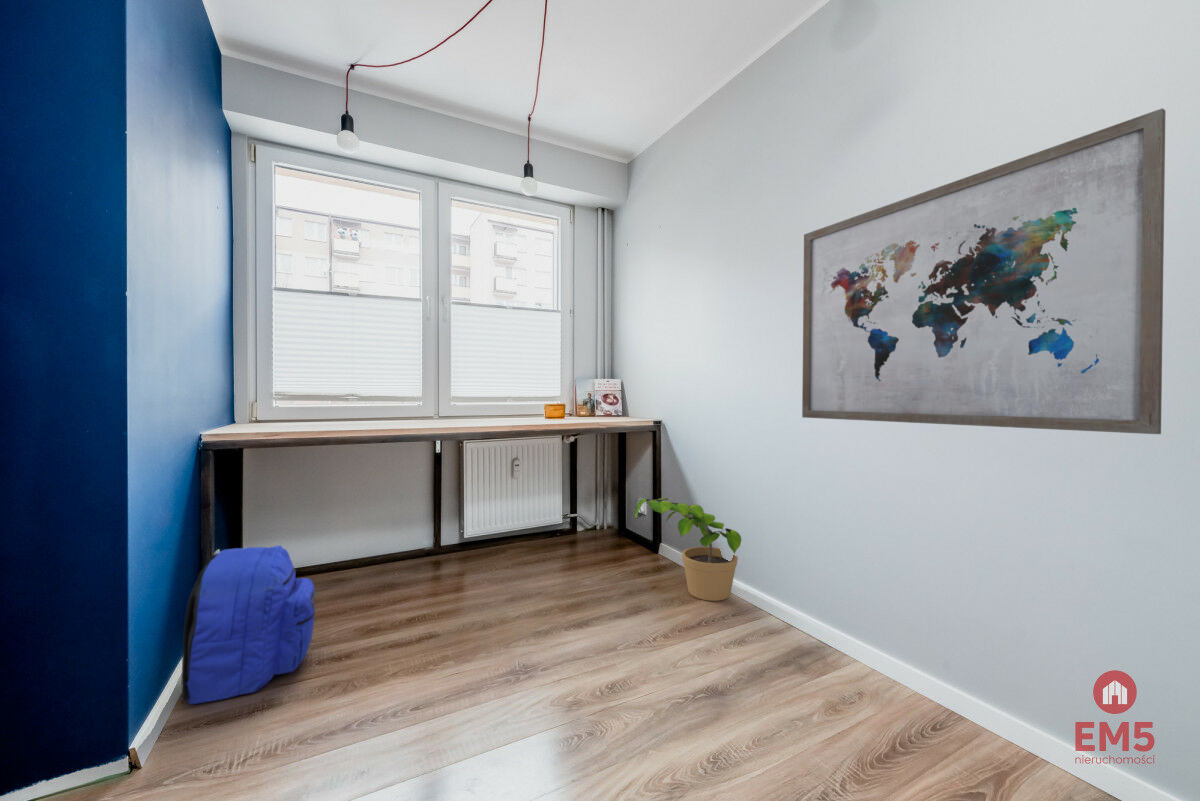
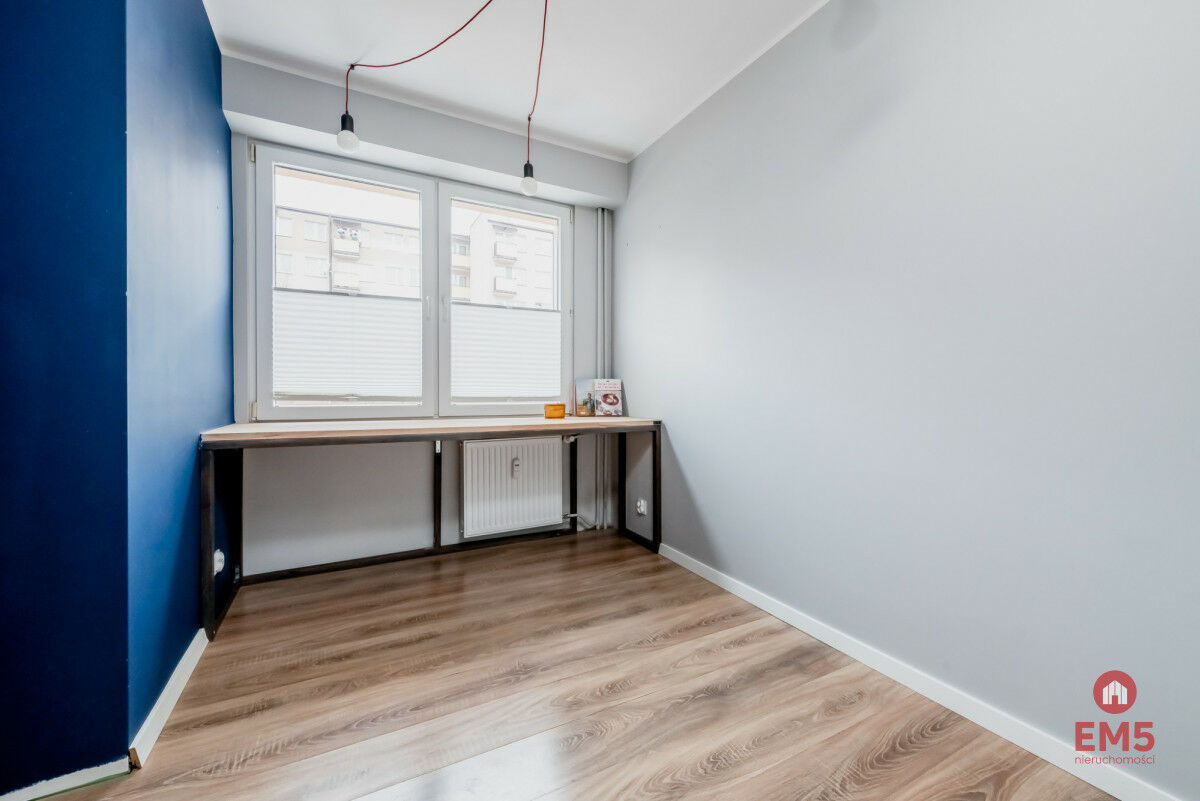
- potted plant [633,497,742,602]
- backpack [180,545,316,705]
- wall art [801,107,1167,435]
